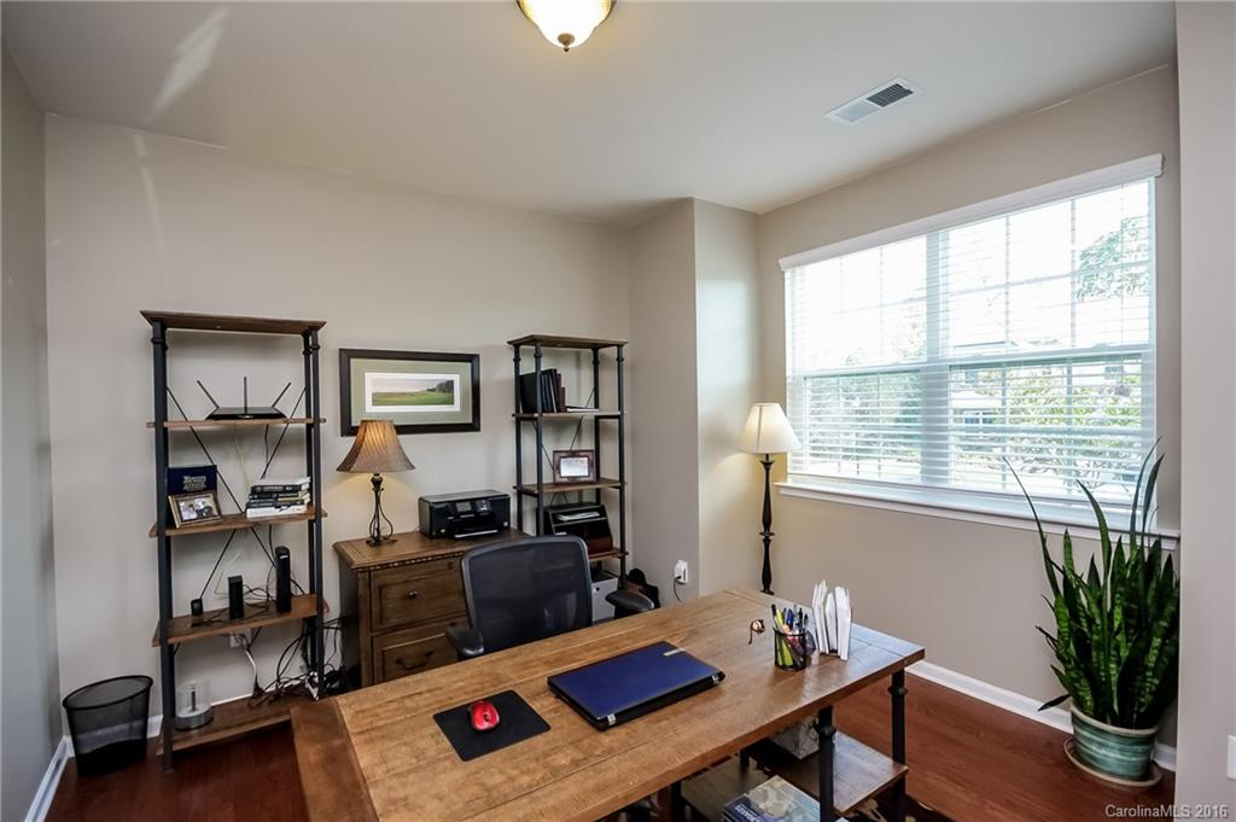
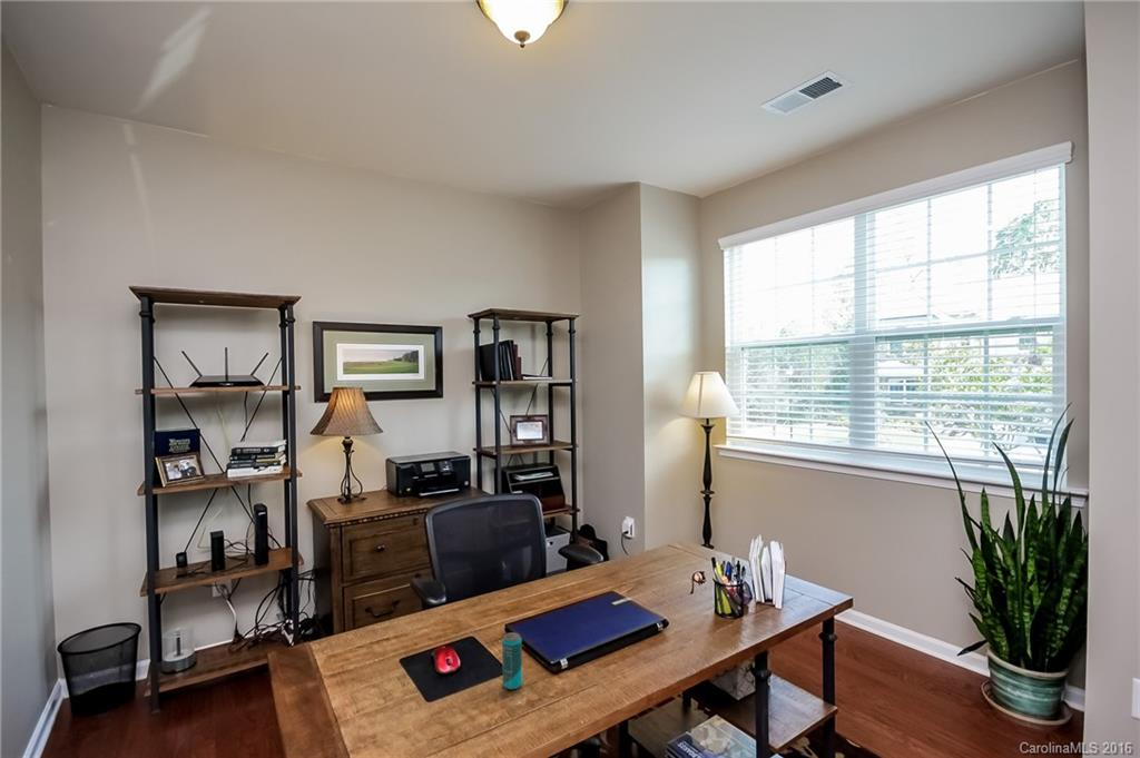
+ beverage can [501,631,523,690]
